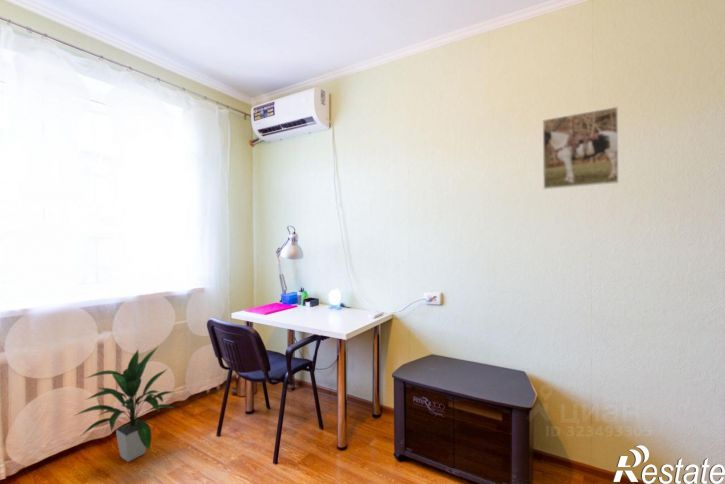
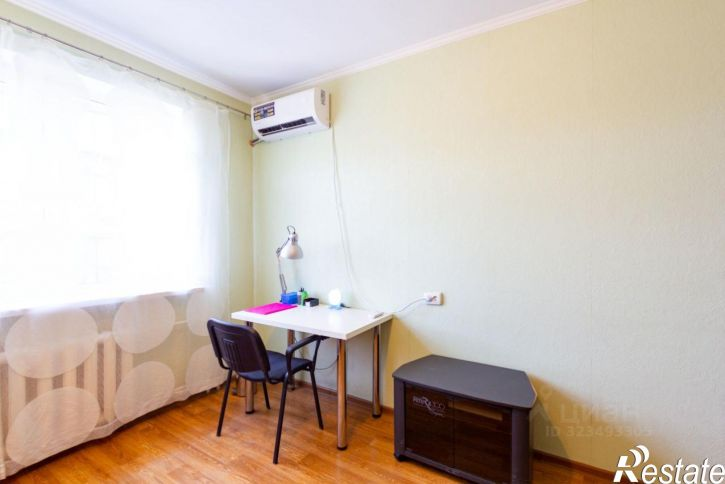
- indoor plant [72,345,176,463]
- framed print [542,106,619,190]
